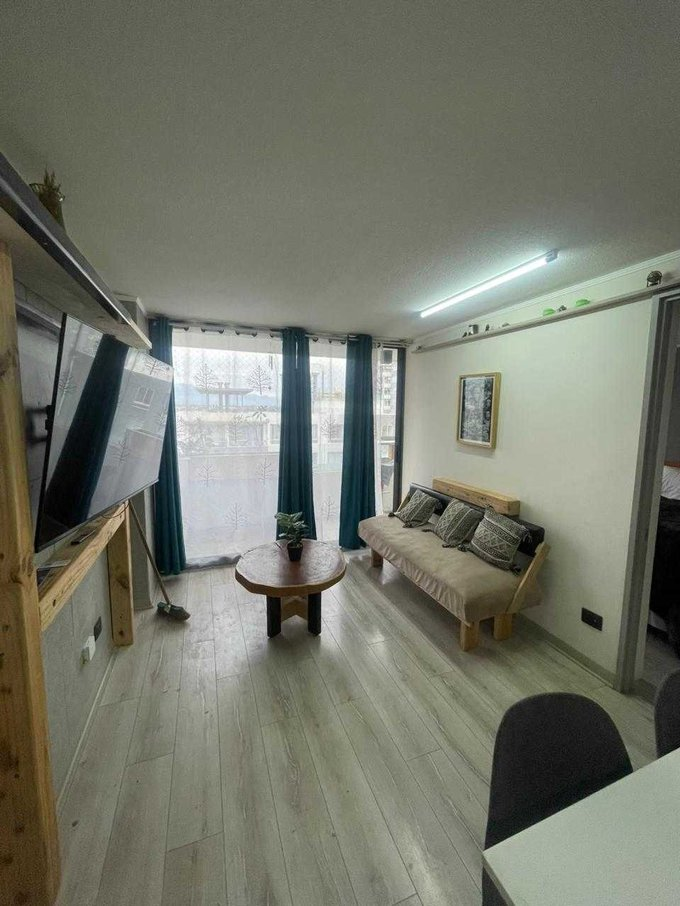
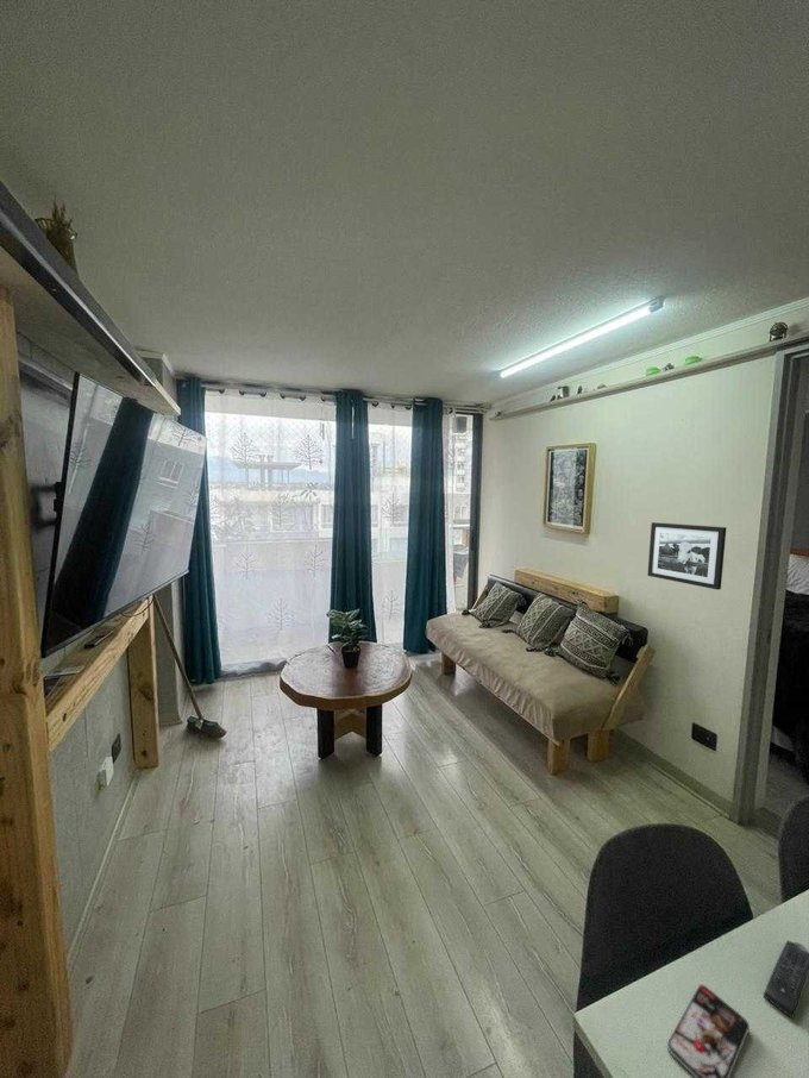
+ smartphone [666,984,751,1078]
+ remote control [763,940,809,1020]
+ picture frame [646,521,728,591]
